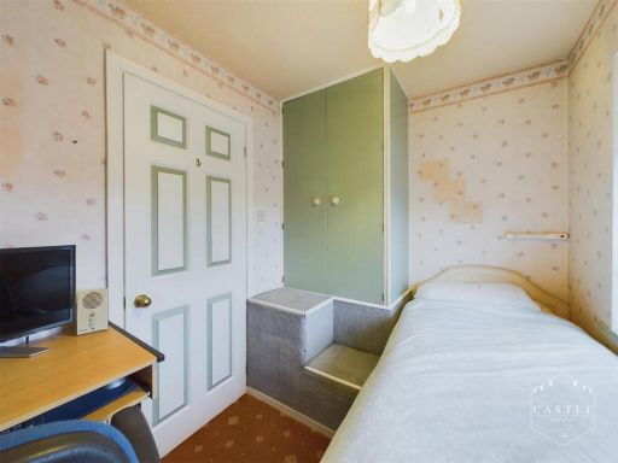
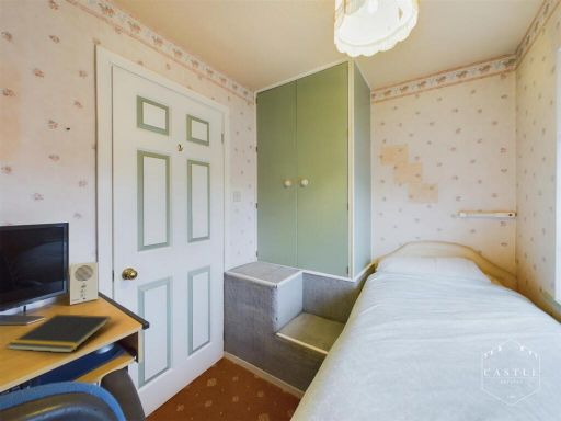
+ notepad [5,314,112,353]
